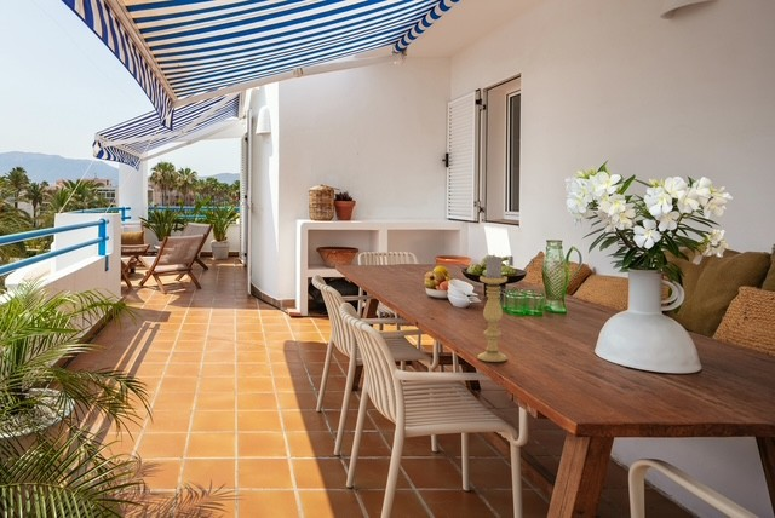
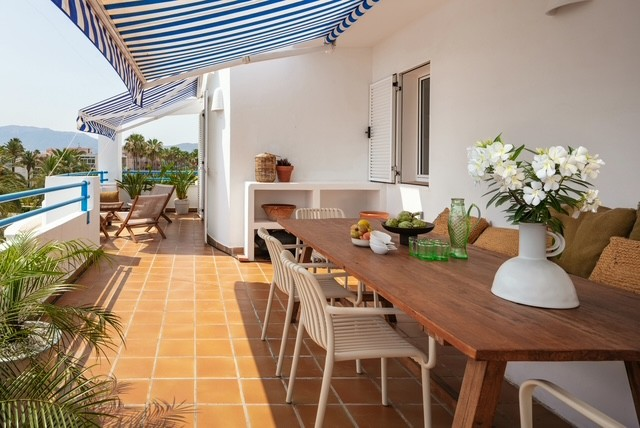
- candle holder [477,255,509,363]
